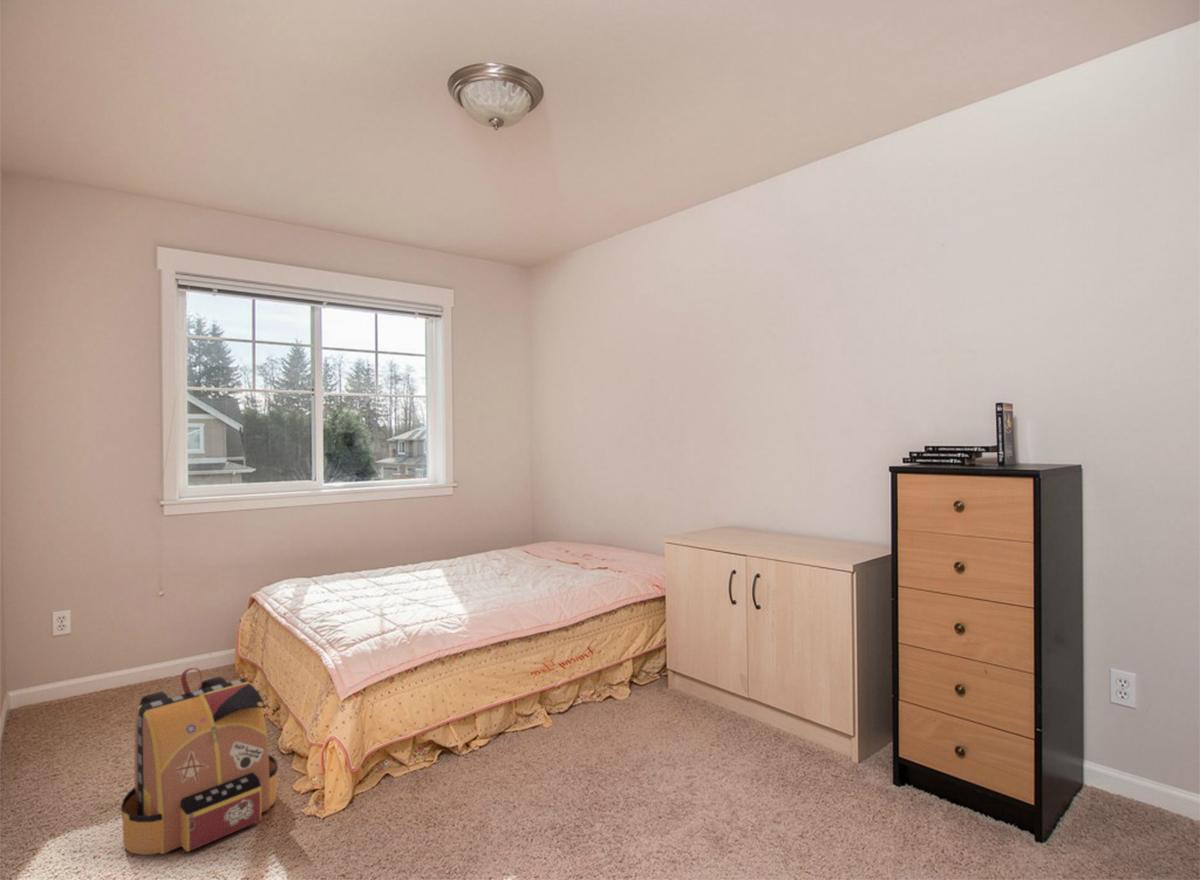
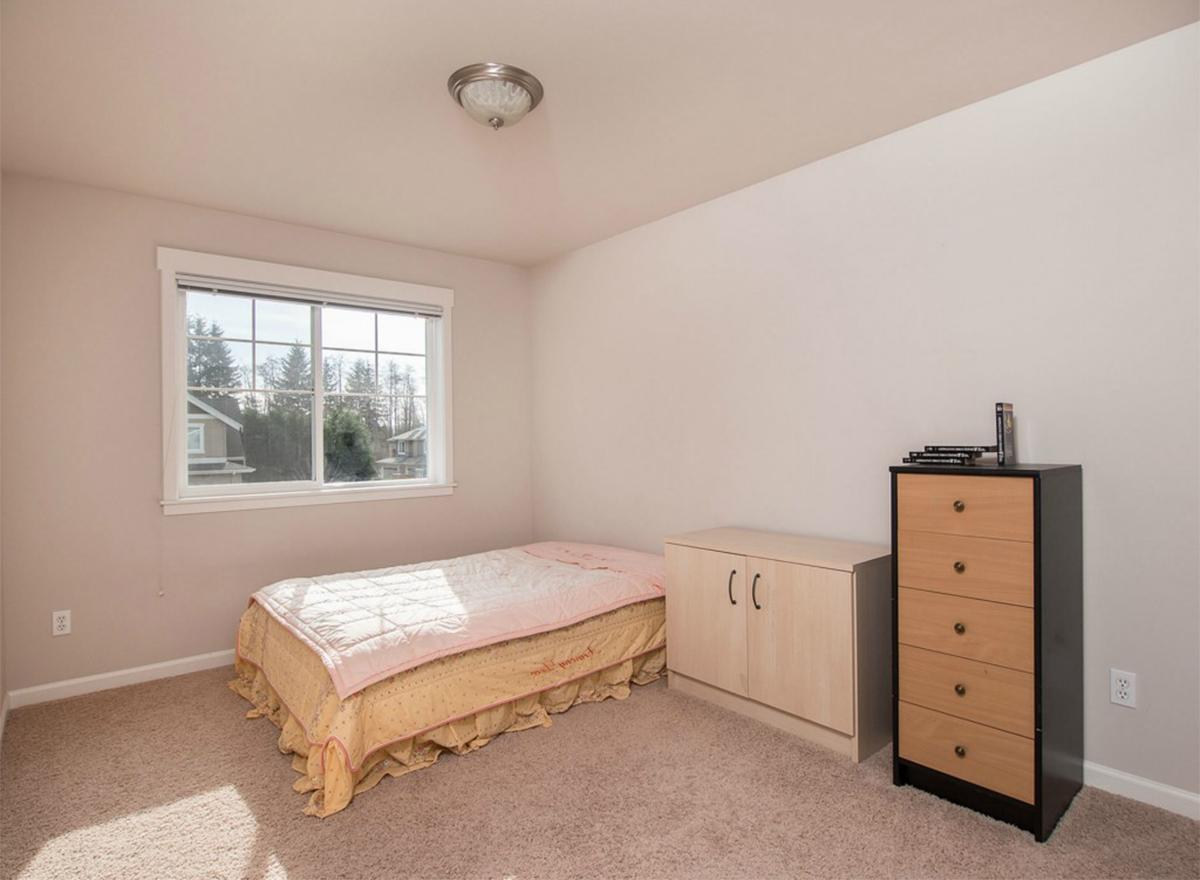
- backpack [120,667,279,855]
